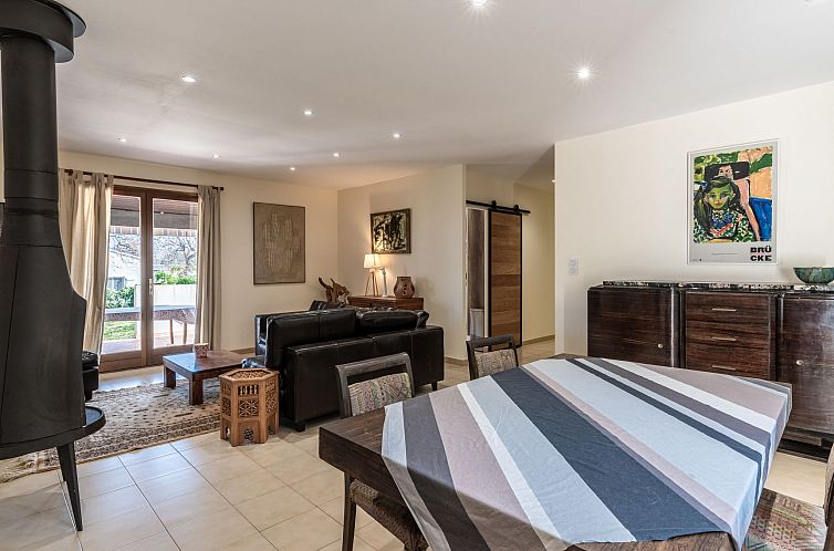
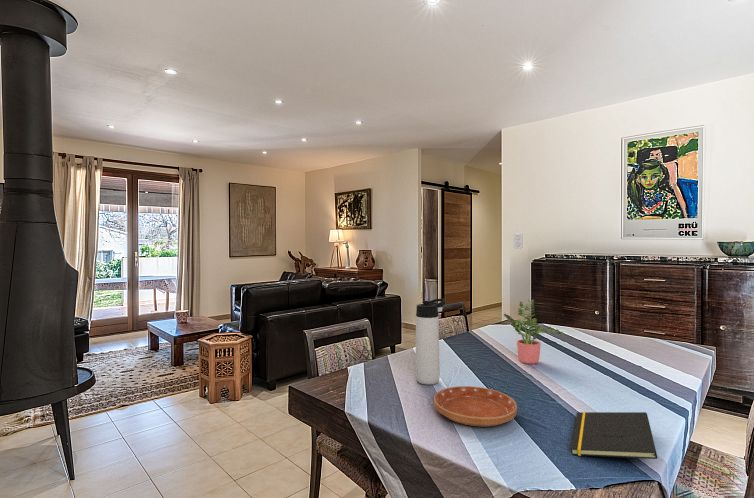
+ saucer [433,385,518,428]
+ potted plant [503,298,565,365]
+ thermos bottle [414,298,446,386]
+ notepad [570,411,658,460]
